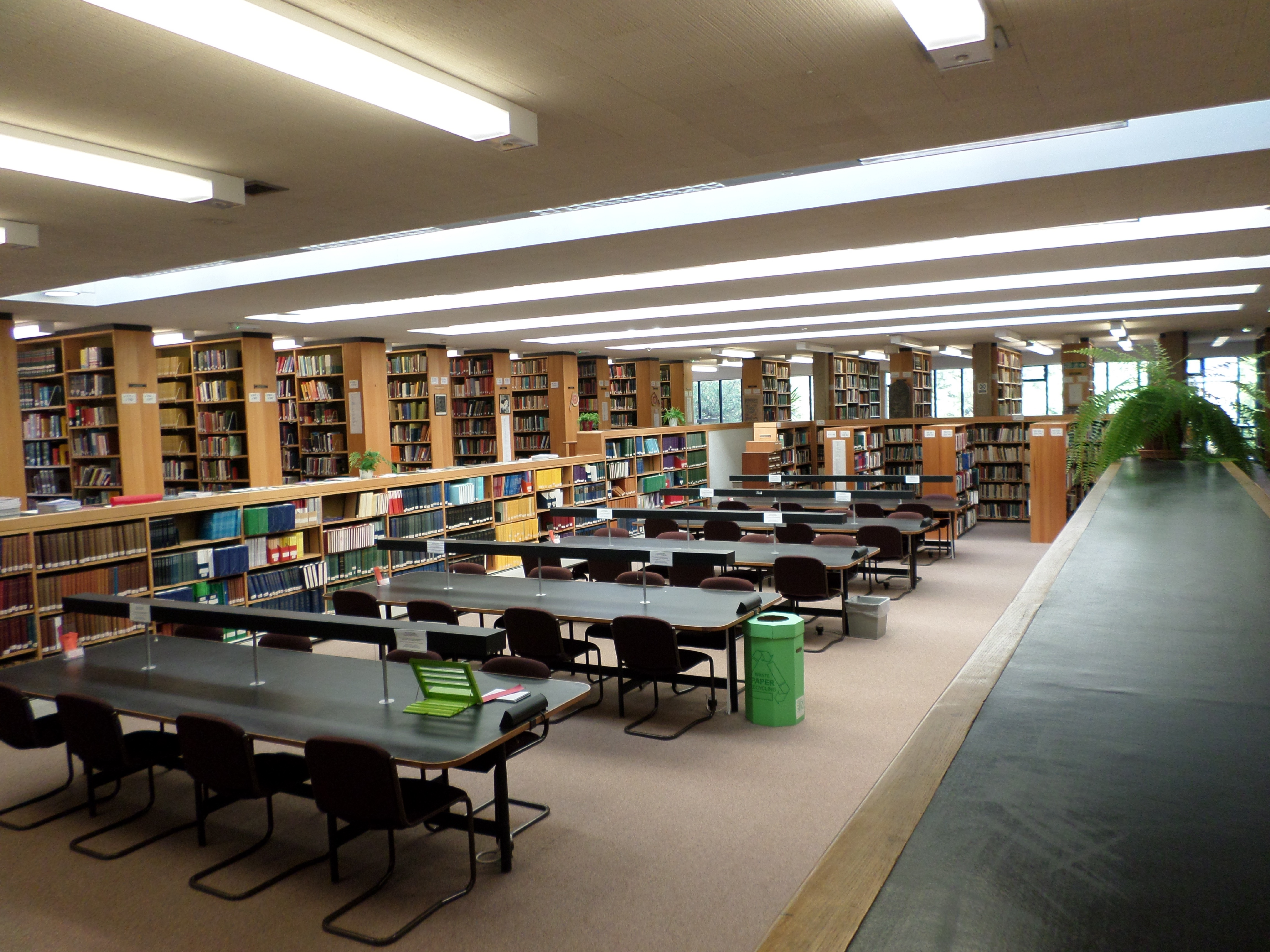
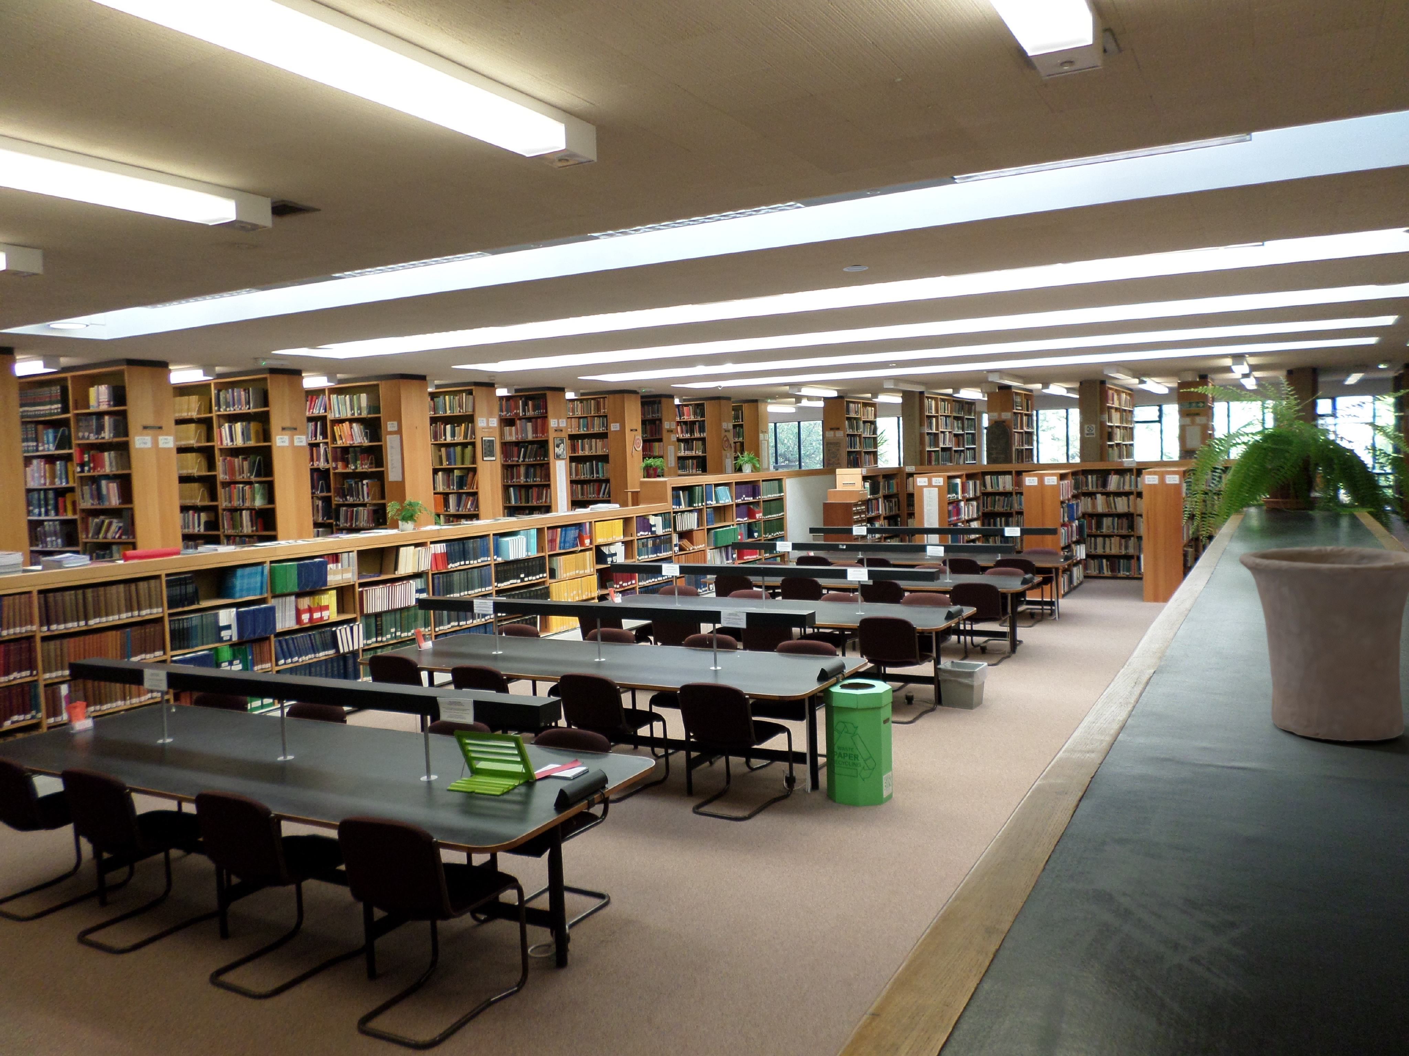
+ recessed light [842,265,869,272]
+ vase [1239,545,1409,741]
